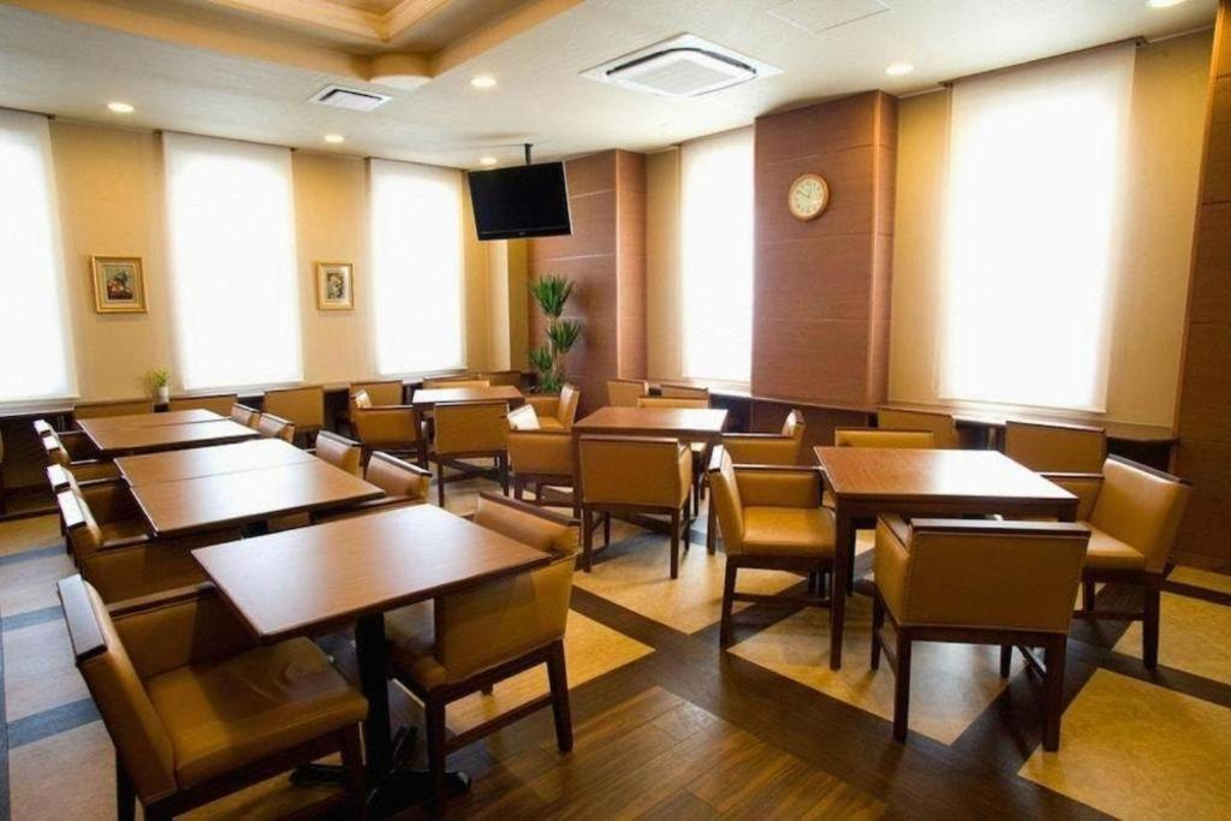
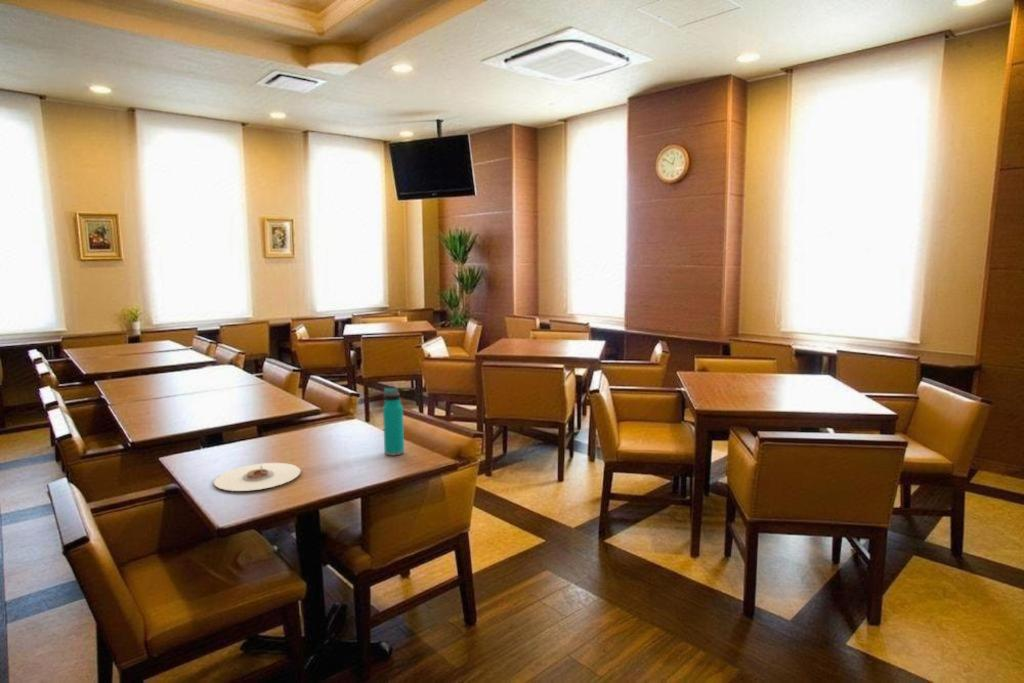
+ plate [213,462,302,492]
+ water bottle [382,387,405,457]
